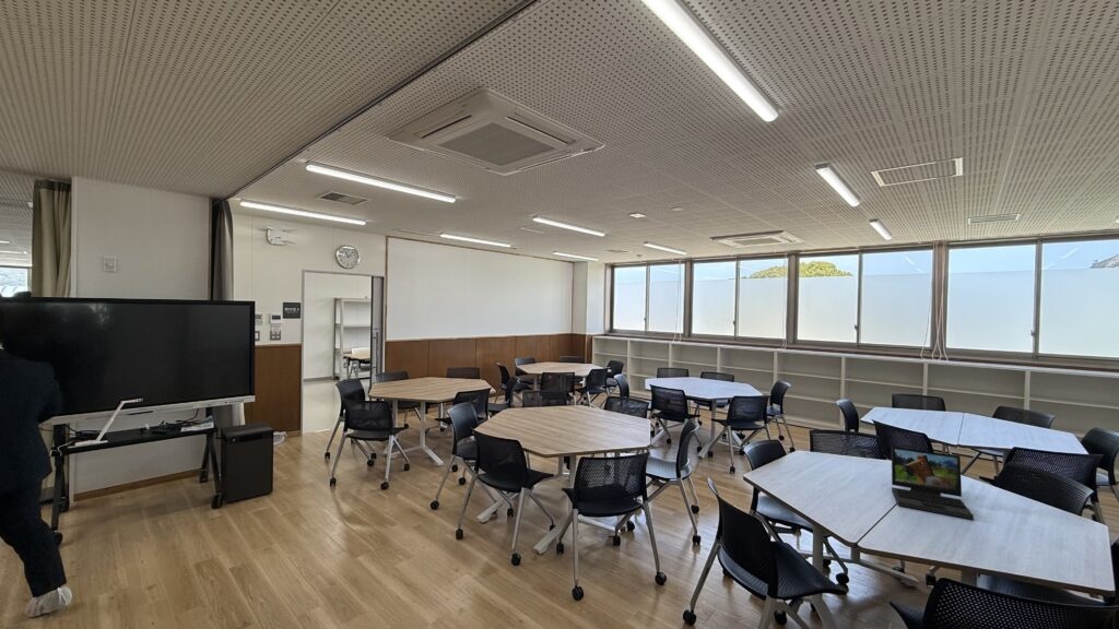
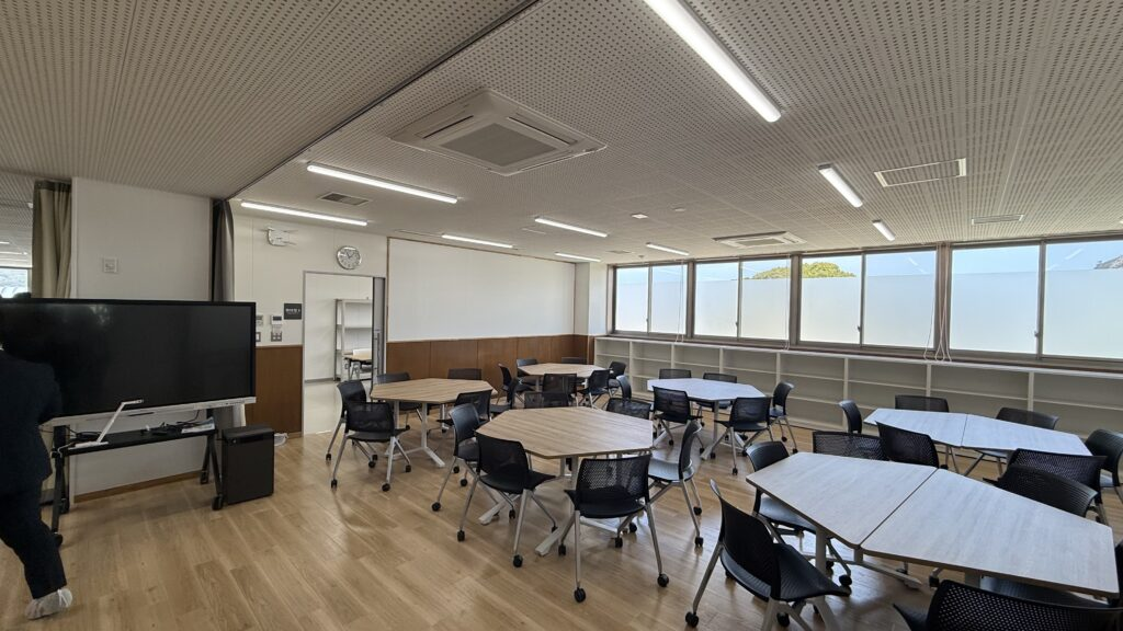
- laptop [891,446,975,521]
